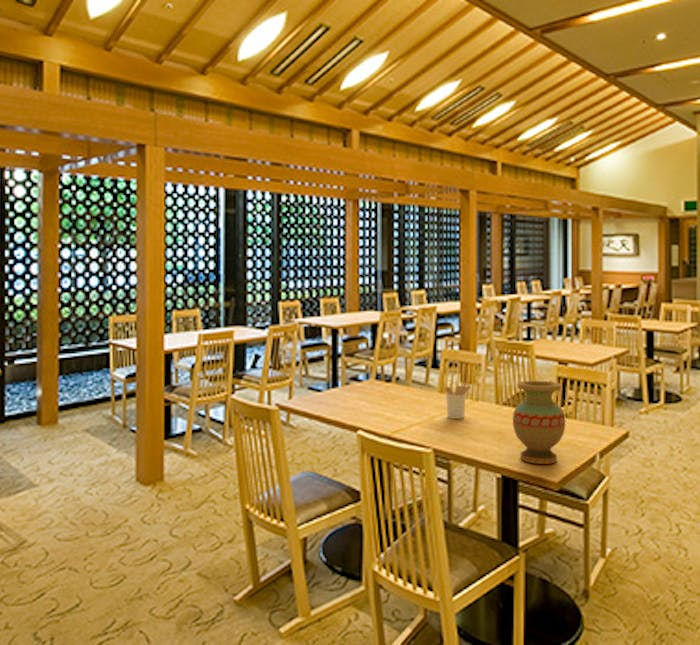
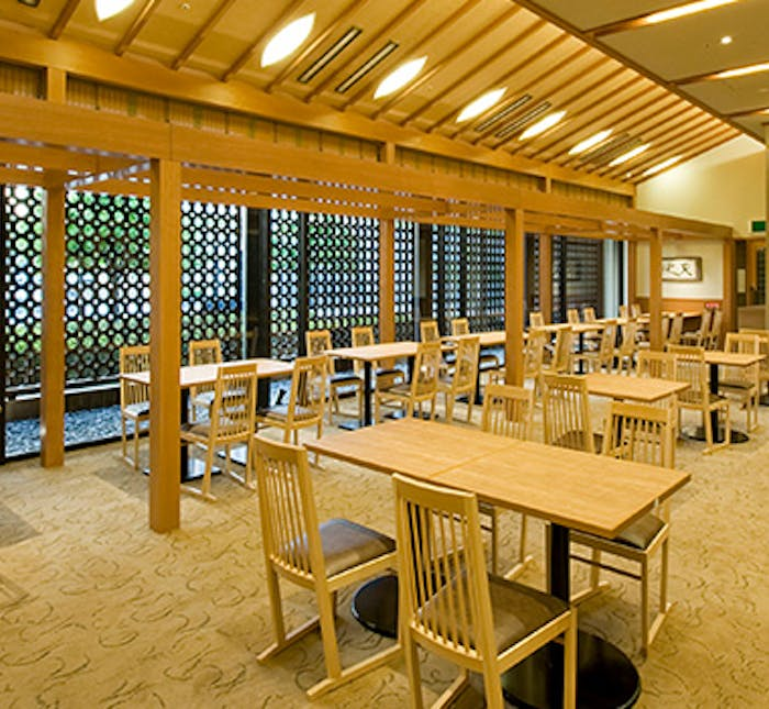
- utensil holder [443,380,472,420]
- vase [512,380,566,465]
